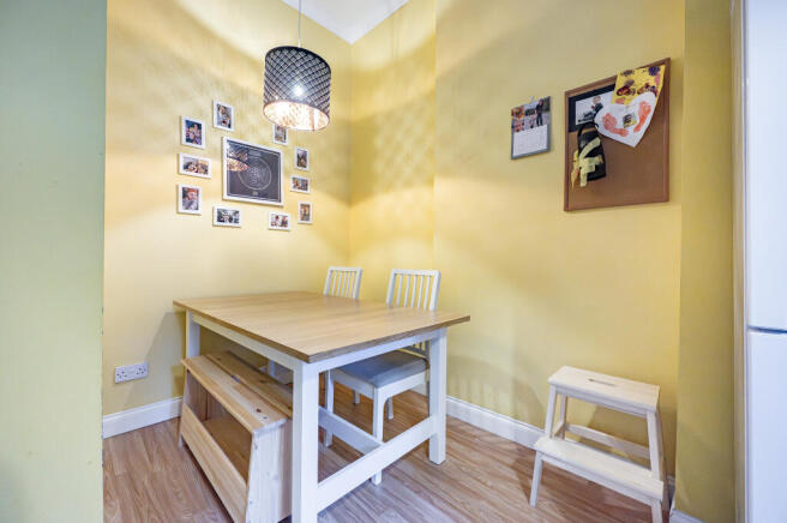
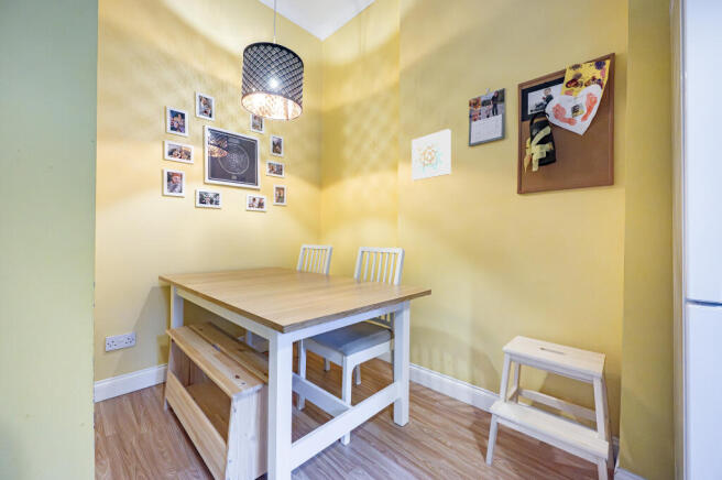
+ wall art [411,128,452,182]
